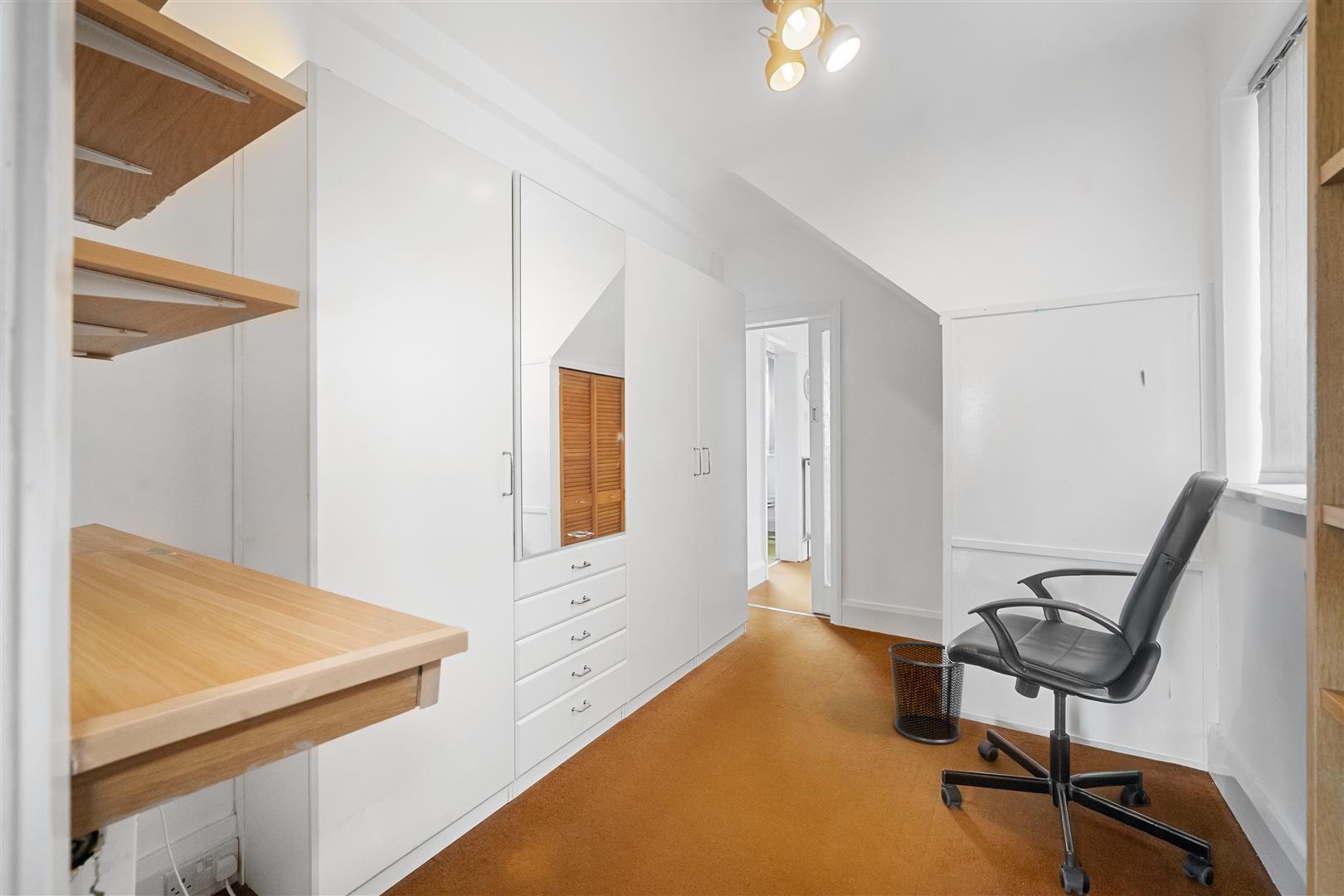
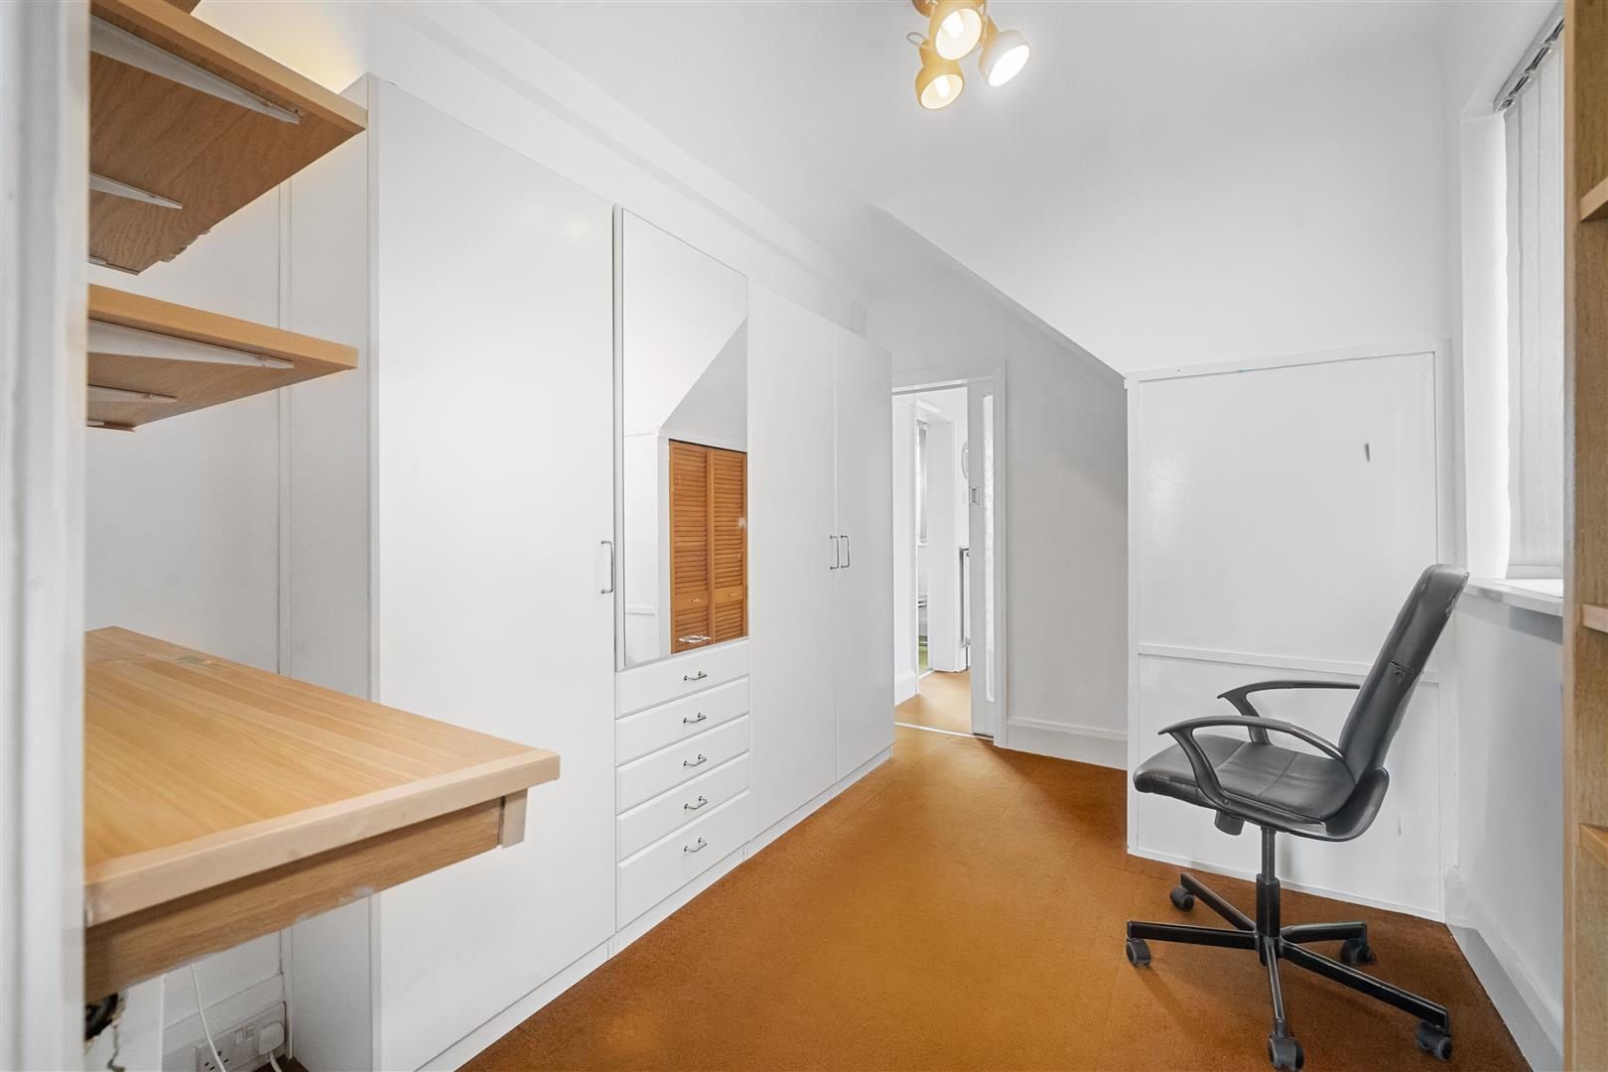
- waste bin [888,641,966,744]
